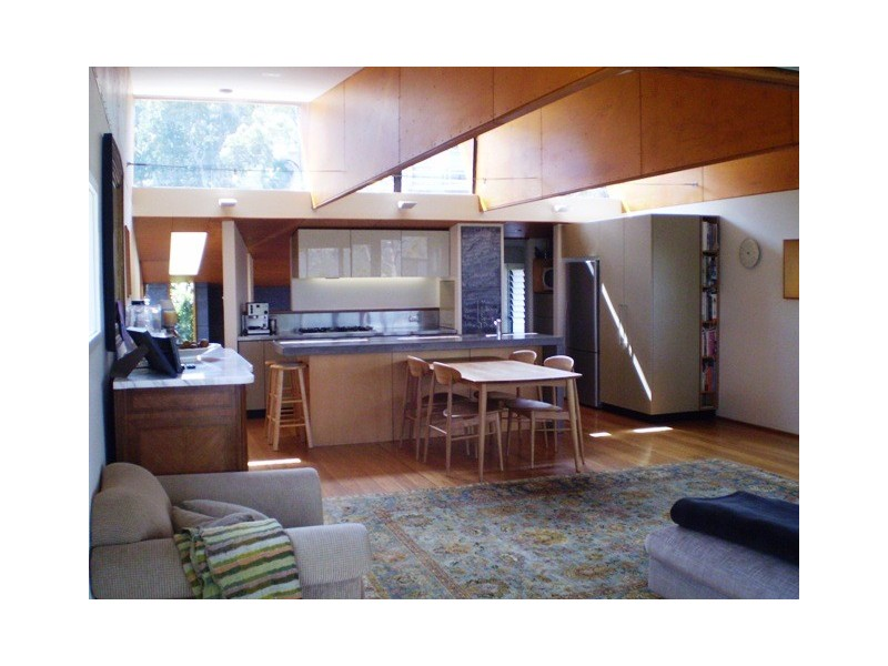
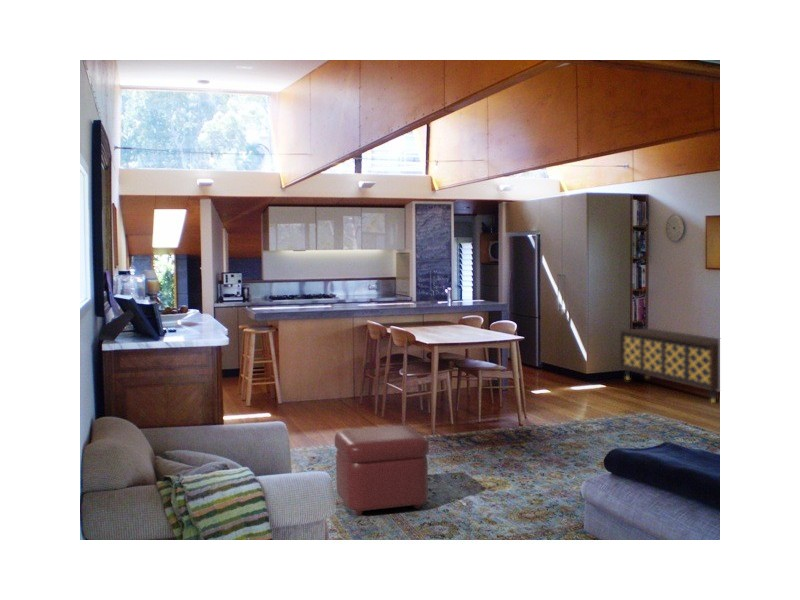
+ ottoman [334,425,430,516]
+ sideboard [619,328,720,404]
